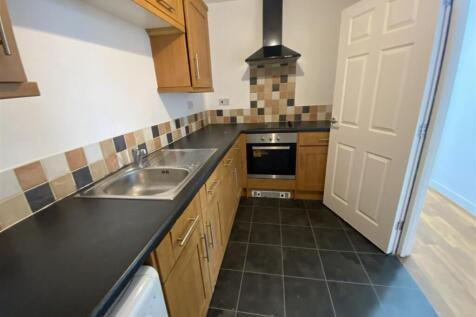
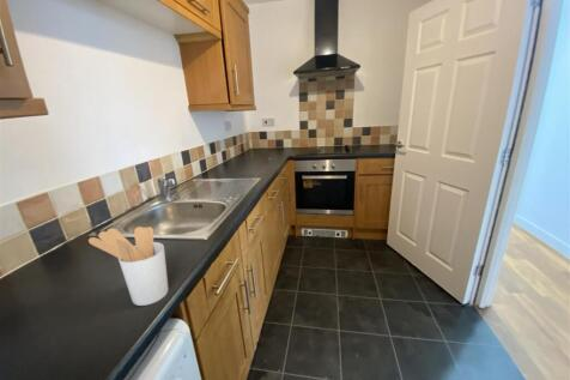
+ utensil holder [87,225,170,307]
